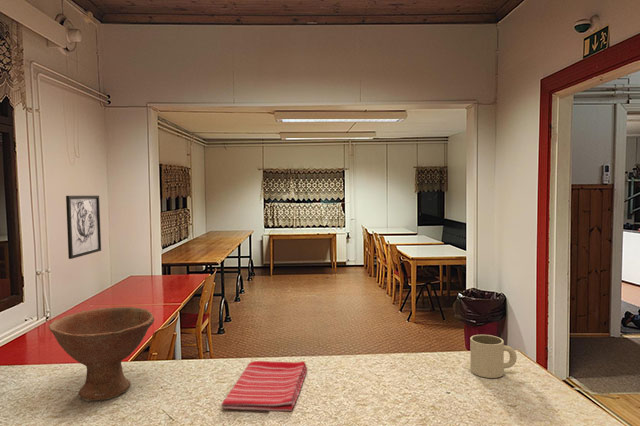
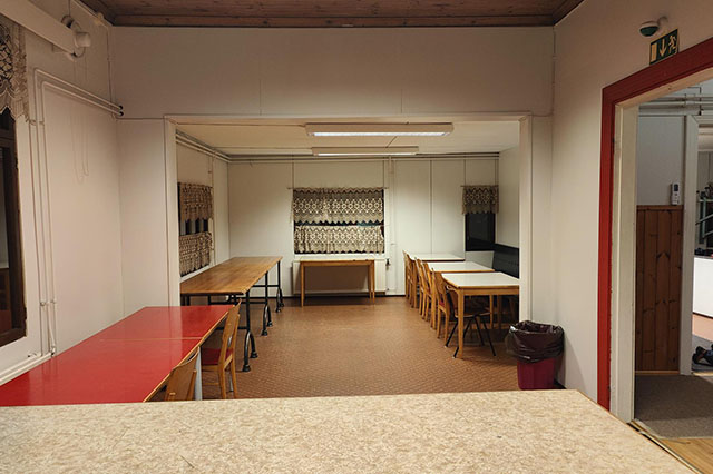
- bowl [47,306,156,402]
- dish towel [220,360,308,412]
- wall art [65,195,102,260]
- mug [469,334,518,379]
